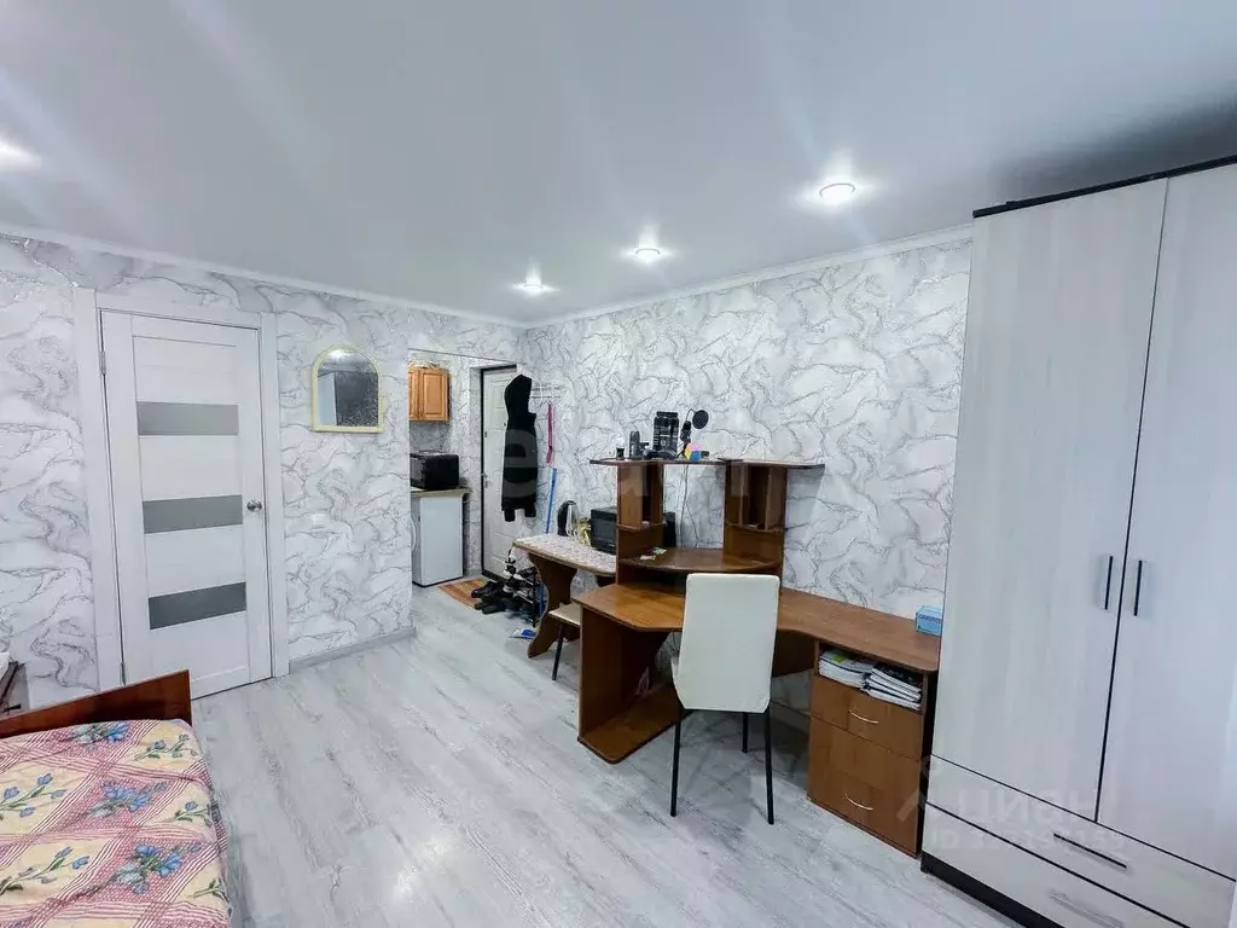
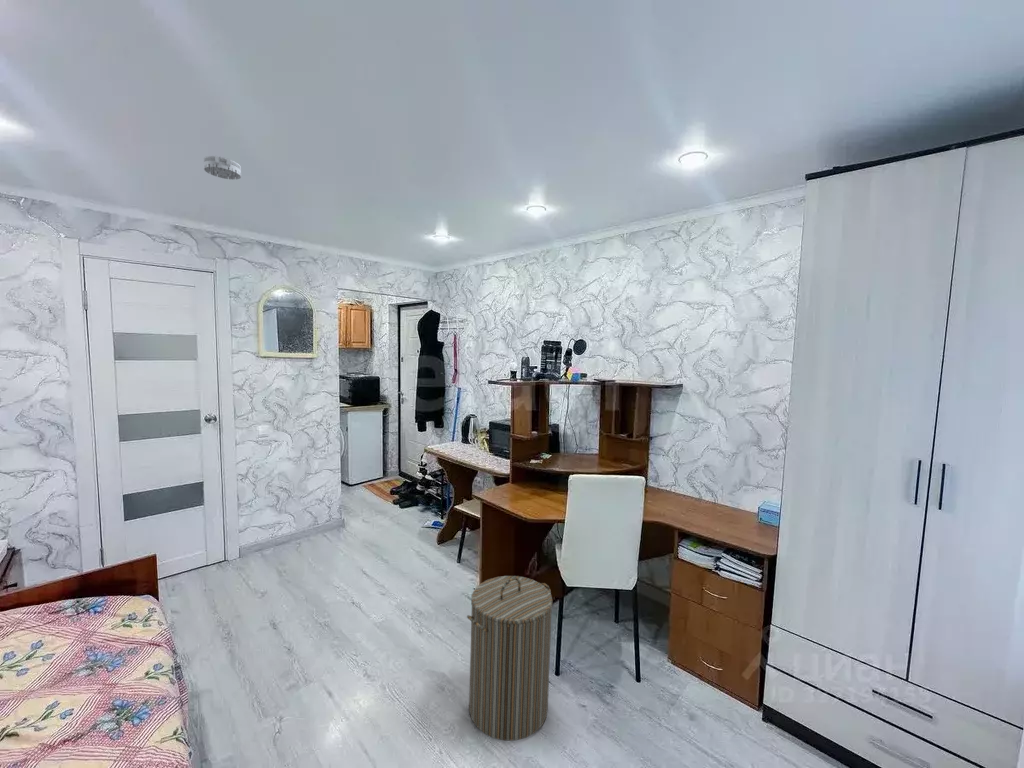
+ smoke detector [203,155,242,181]
+ laundry hamper [466,575,554,742]
